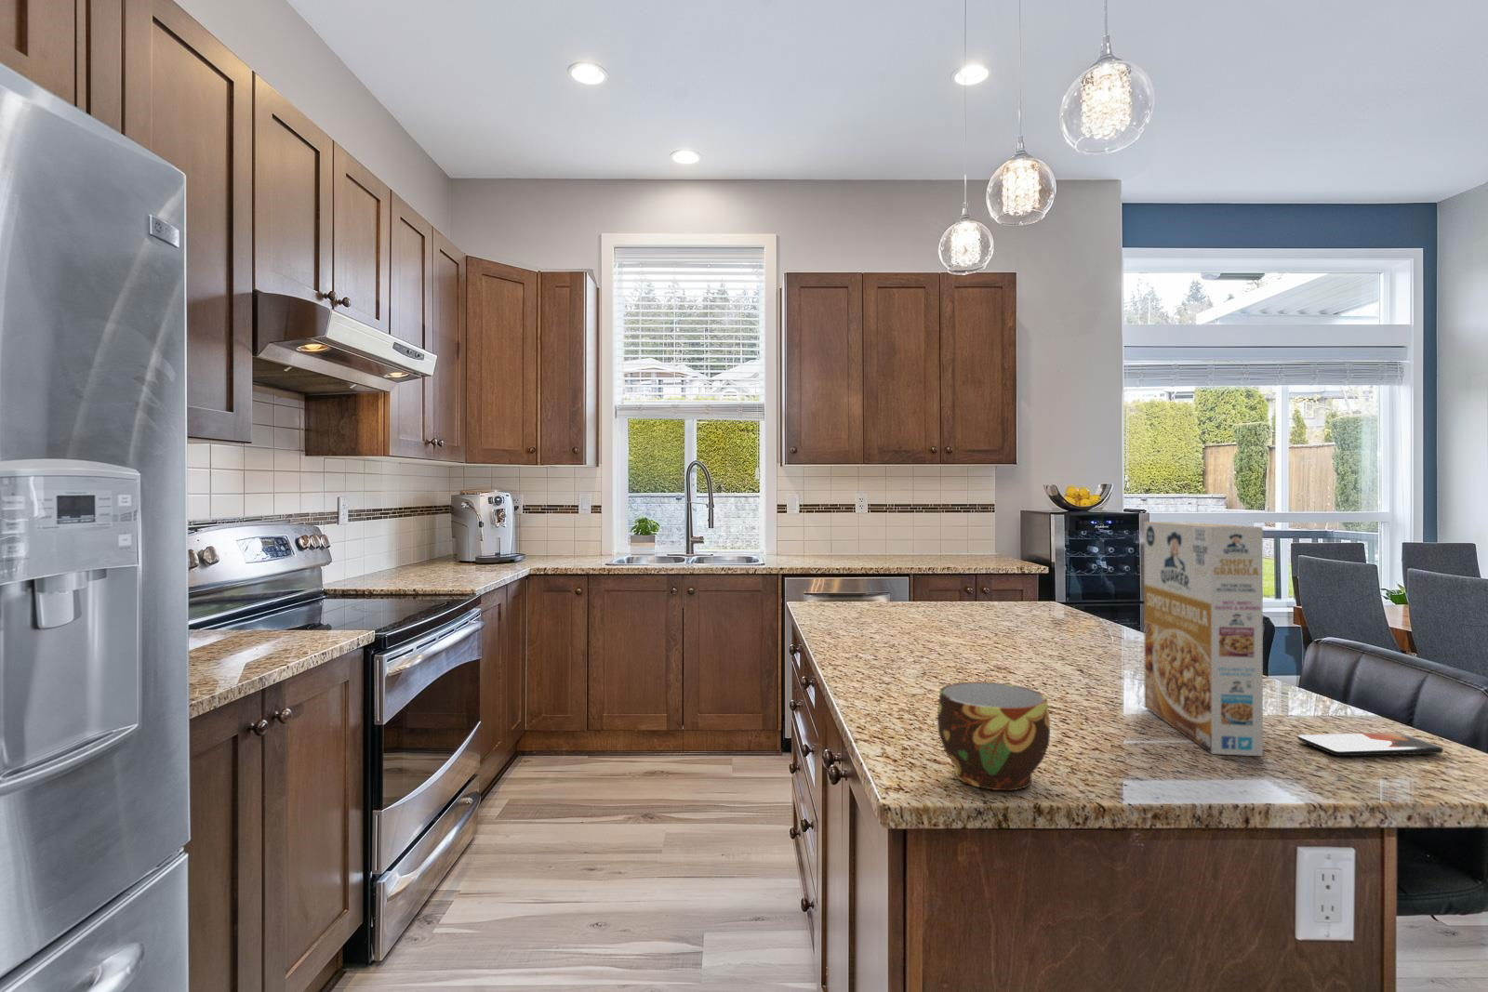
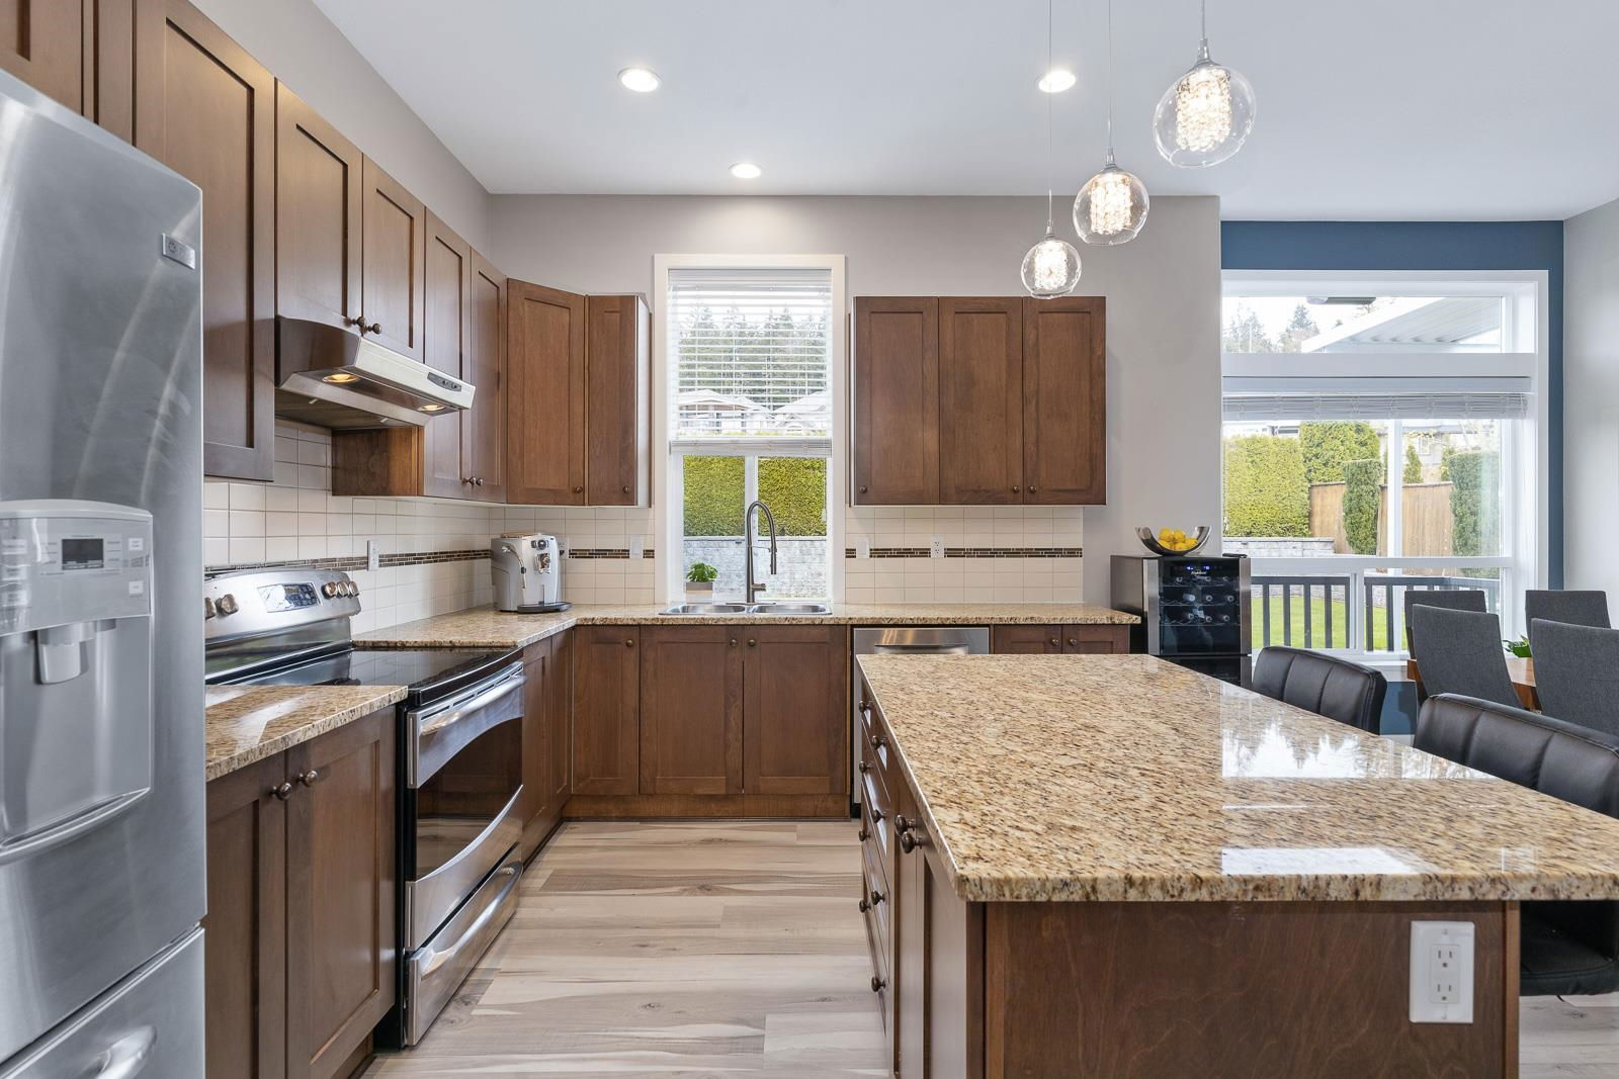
- cup [937,681,1051,792]
- smartphone [1296,732,1445,757]
- cereal box [1143,520,1264,757]
